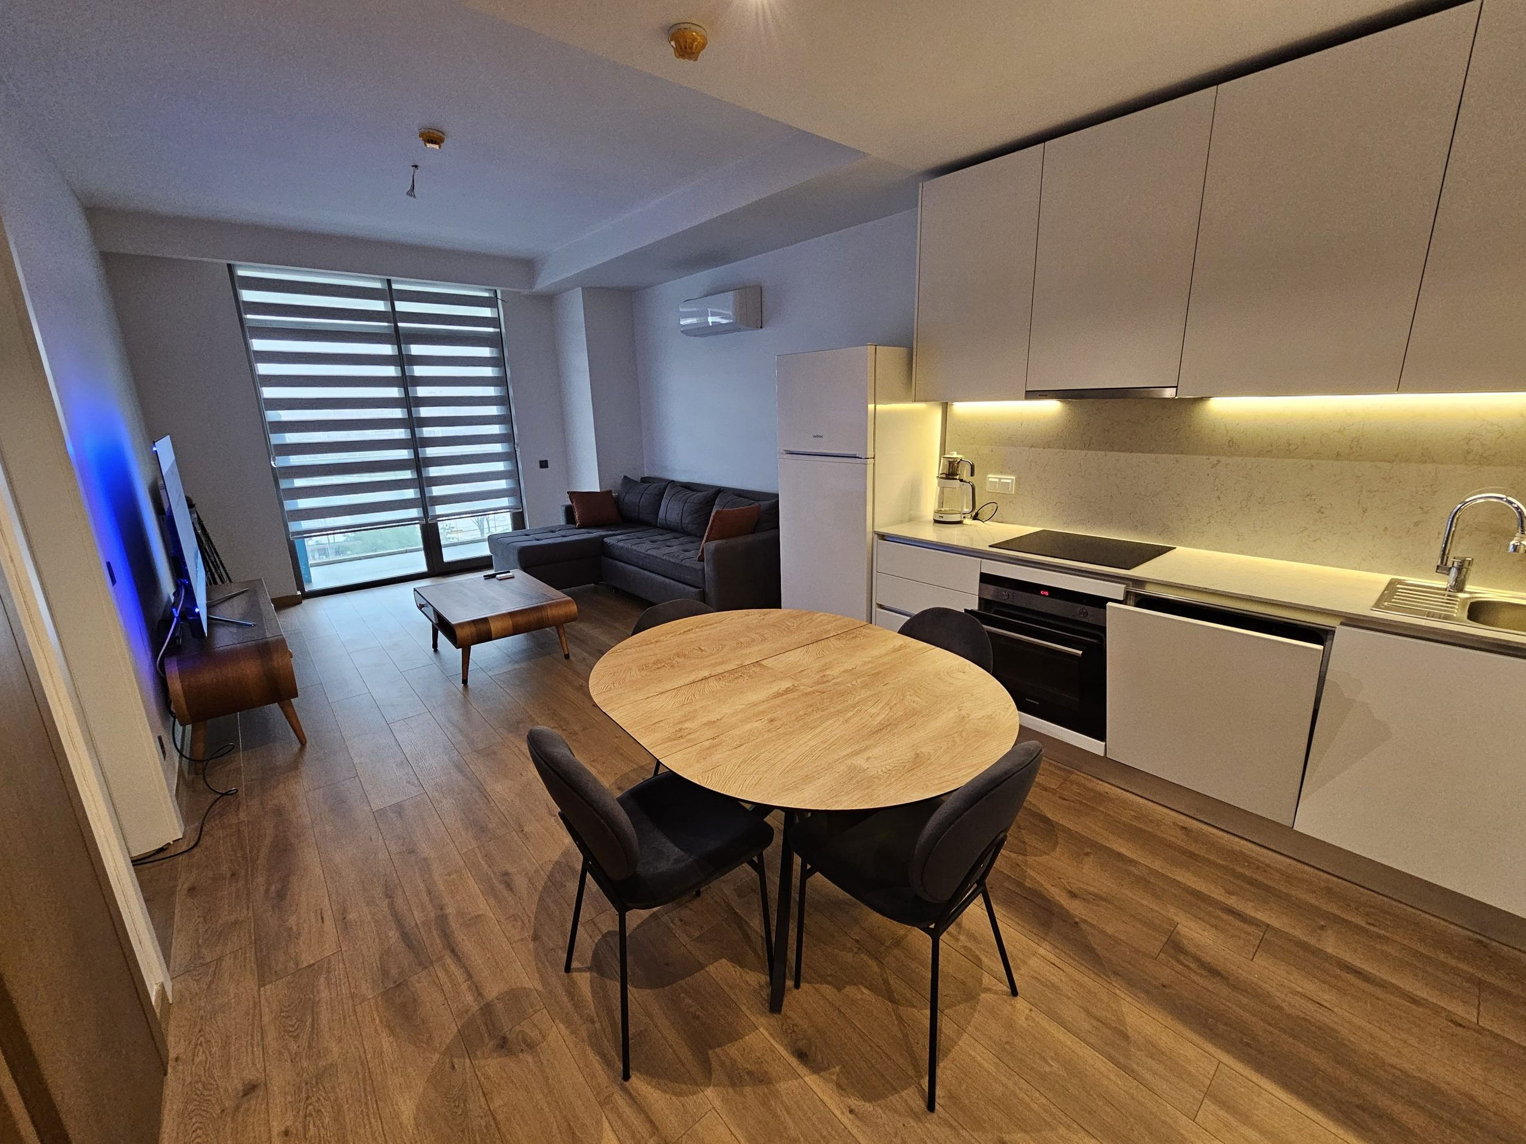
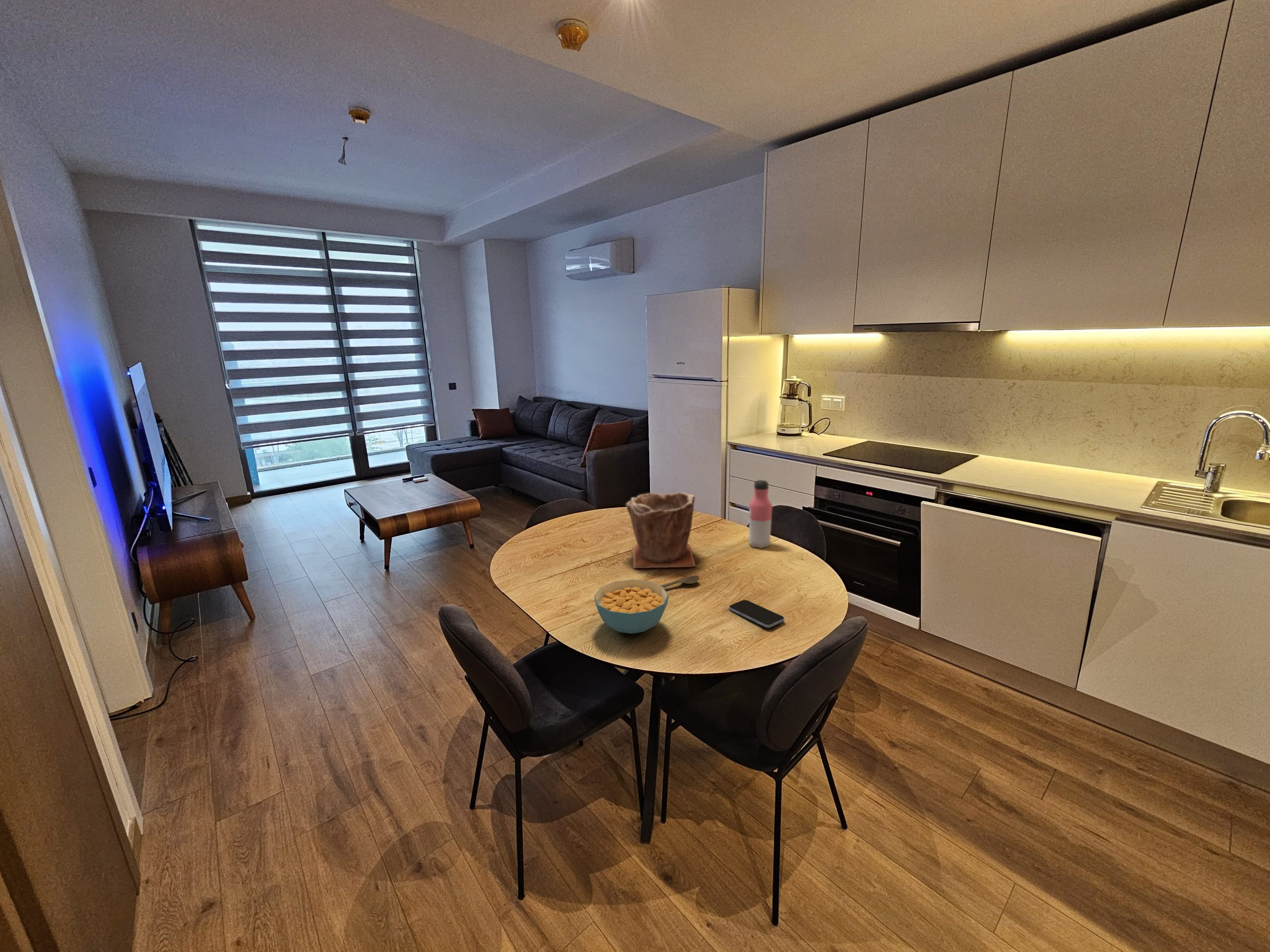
+ spoon [660,575,699,589]
+ smartphone [729,599,785,628]
+ water bottle [748,479,773,548]
+ plant pot [625,491,696,569]
+ cereal bowl [594,579,669,634]
